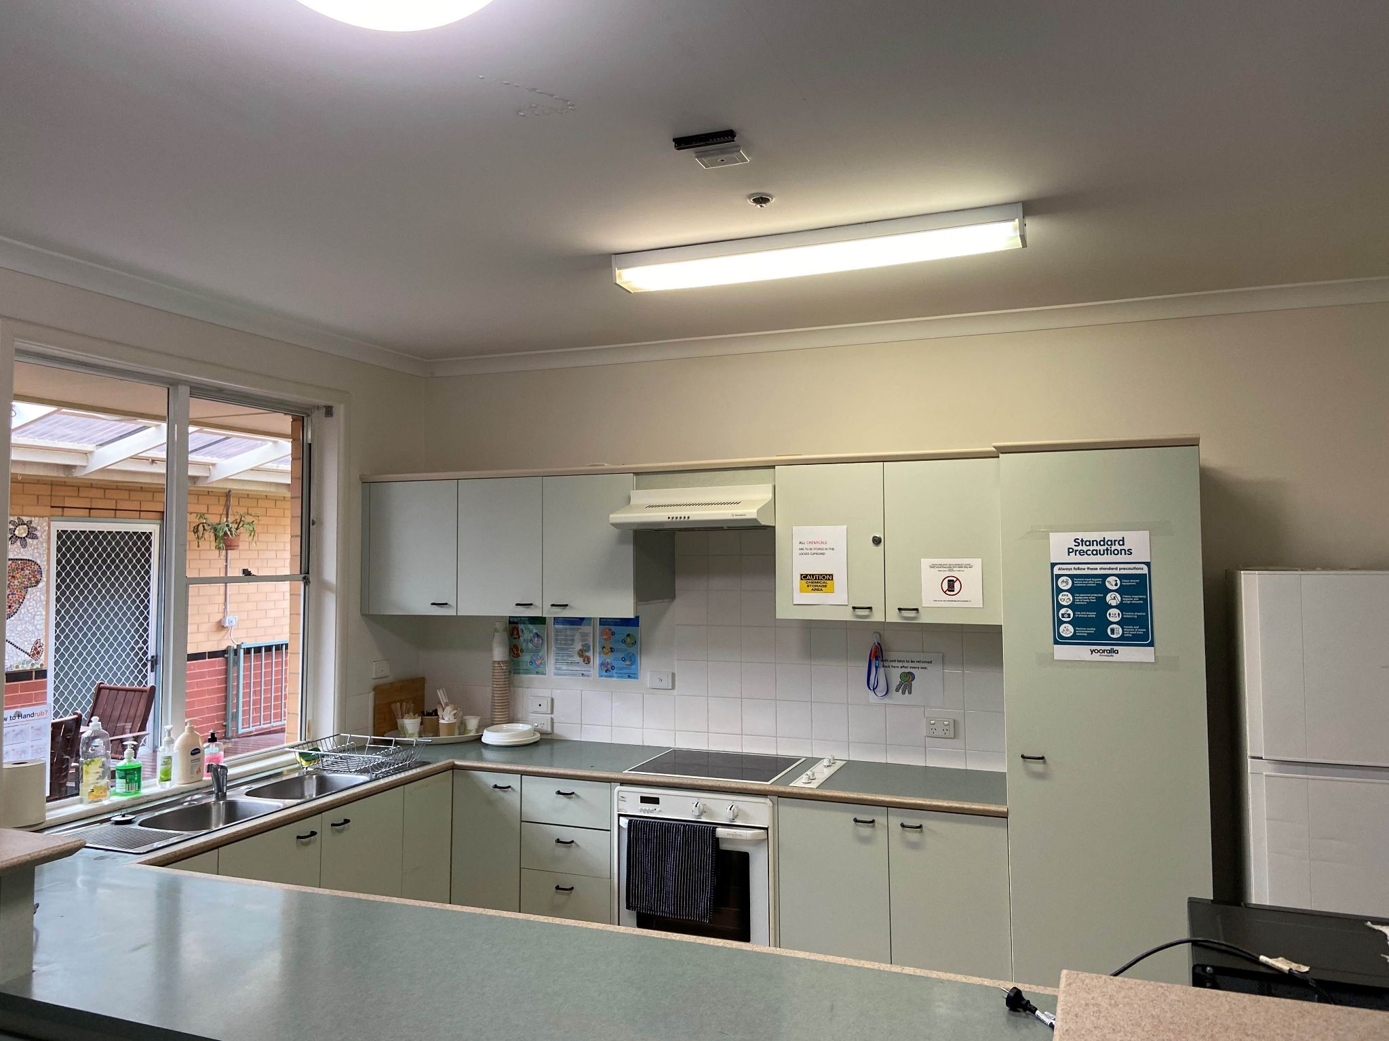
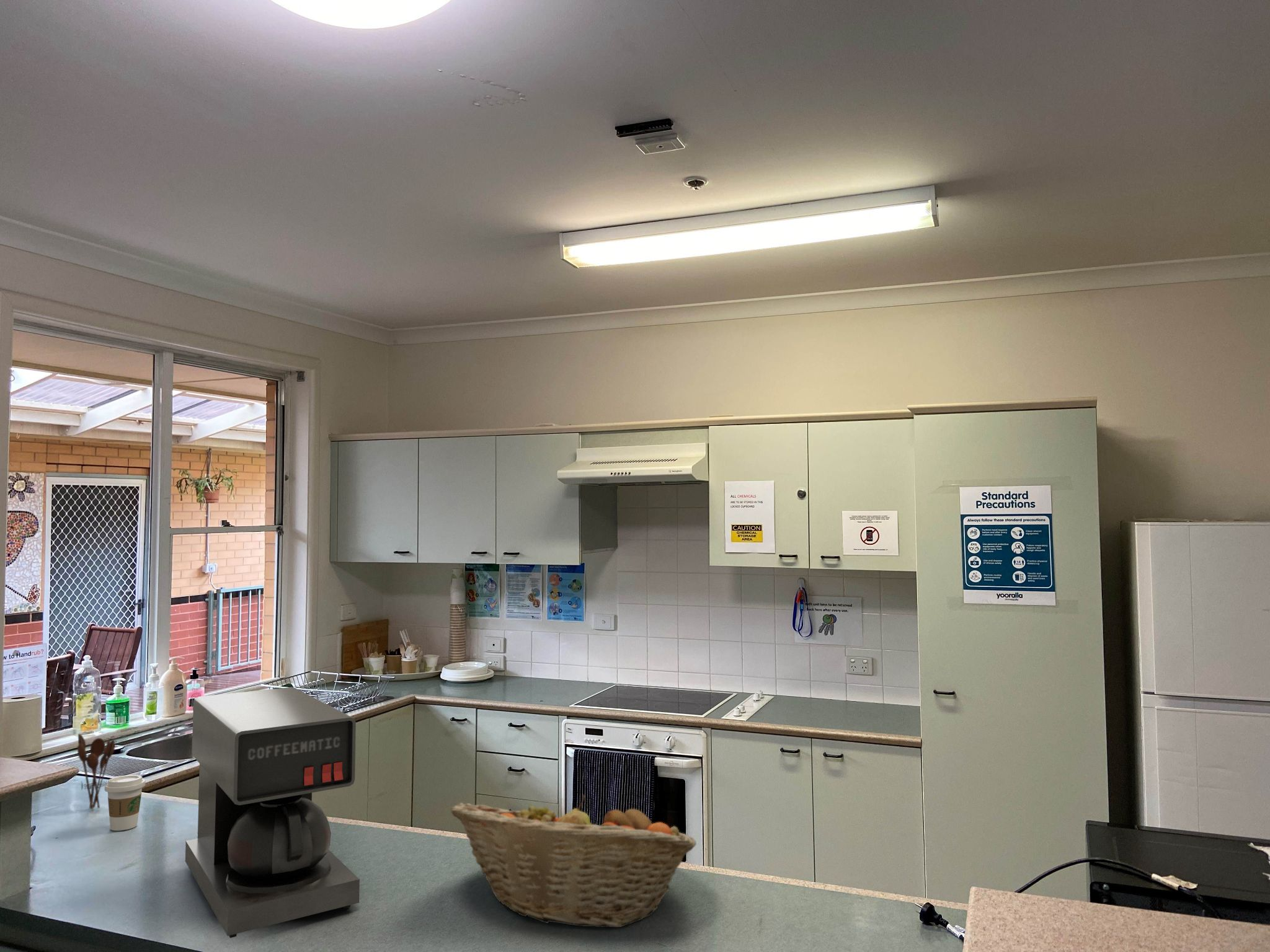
+ utensil holder [77,733,116,811]
+ fruit basket [450,794,697,928]
+ coffee maker [185,687,360,938]
+ coffee cup [104,775,146,831]
